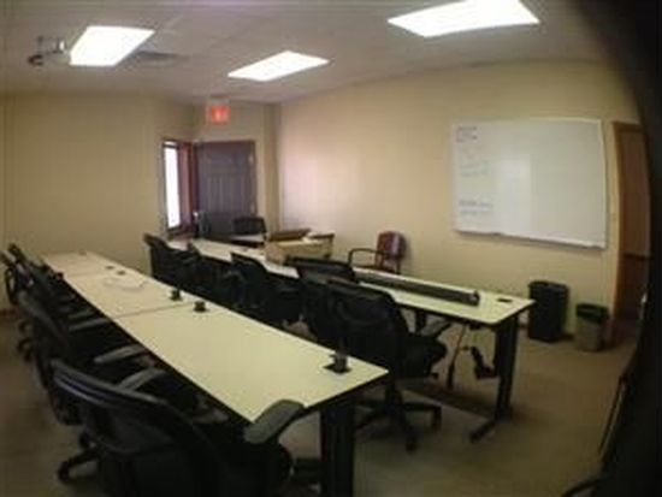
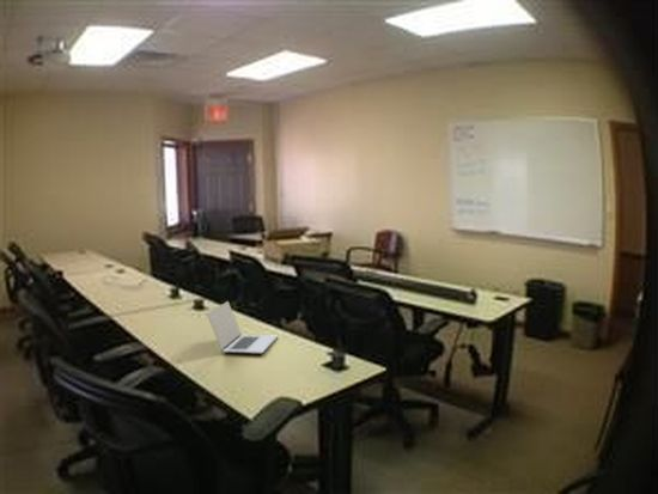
+ laptop [206,300,279,355]
